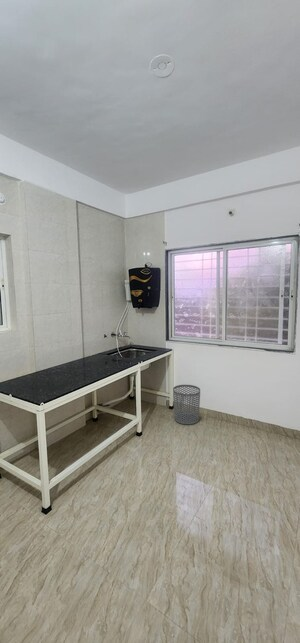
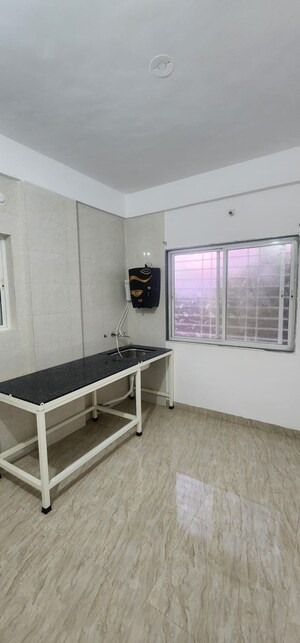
- waste bin [172,384,201,425]
